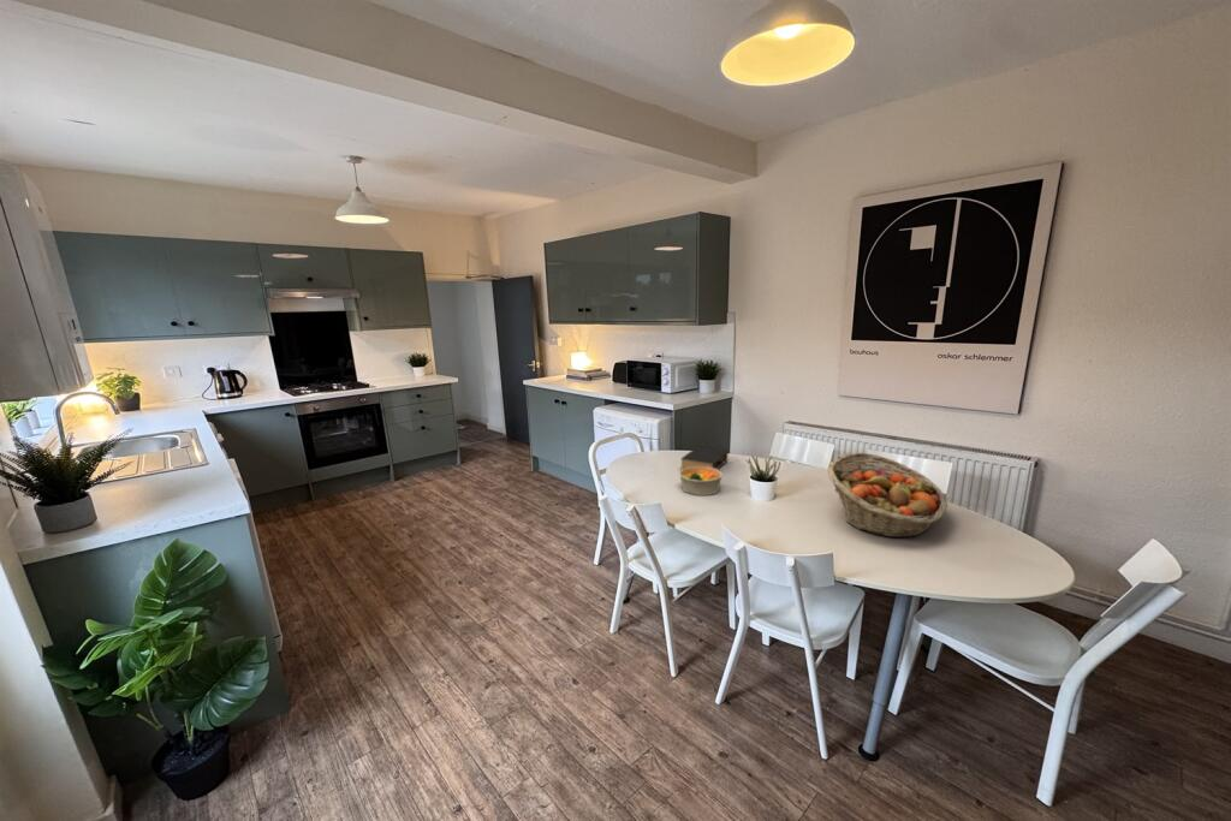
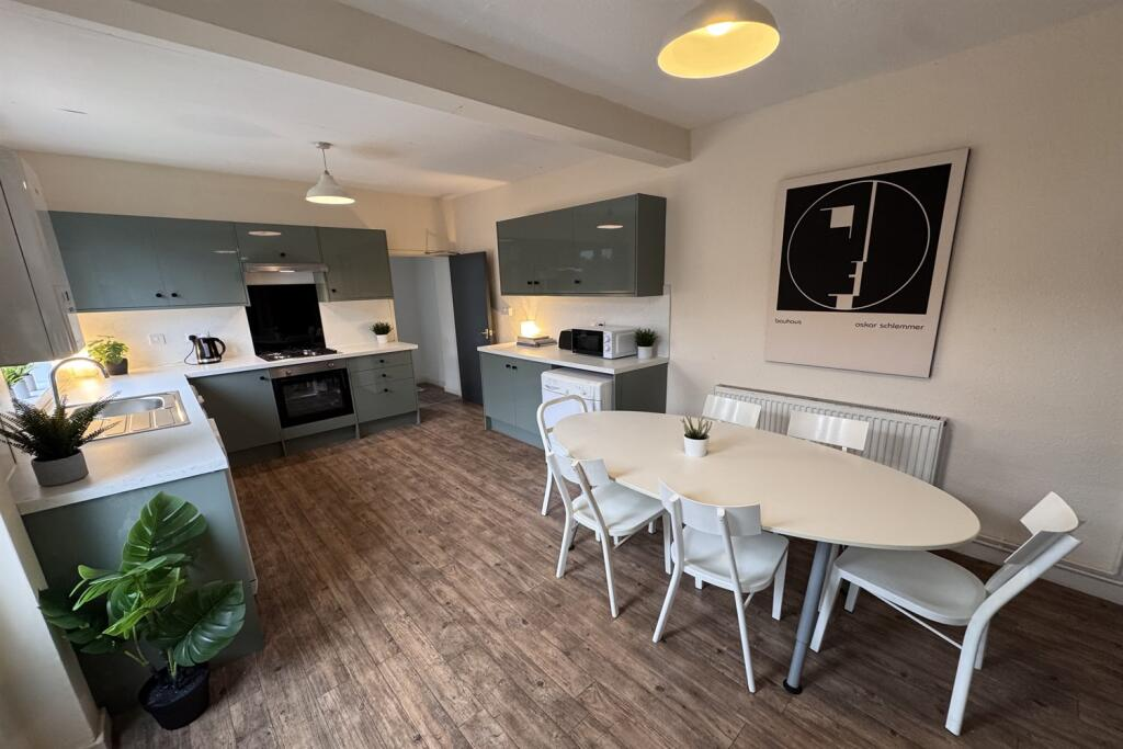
- bowl [678,466,724,496]
- fruit basket [826,452,948,539]
- book [680,445,730,470]
